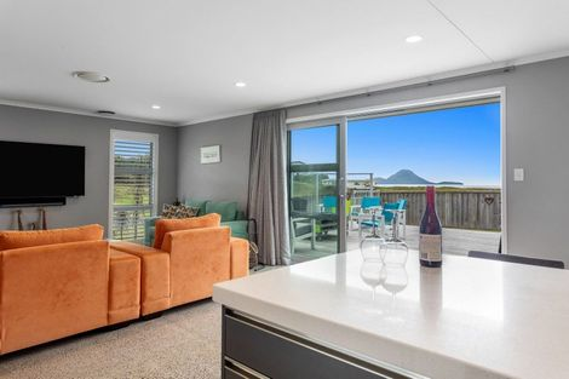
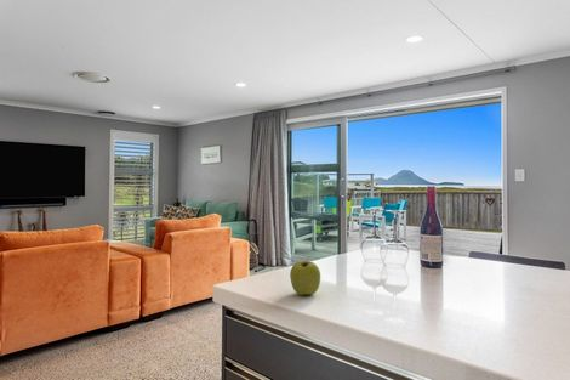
+ apple [289,255,321,296]
